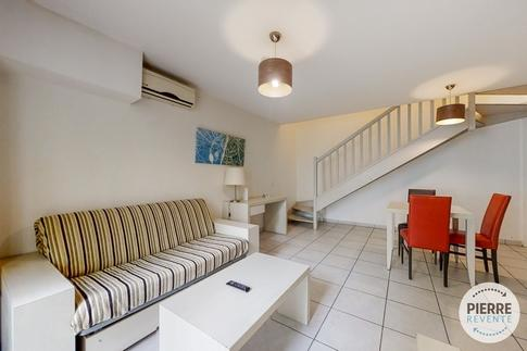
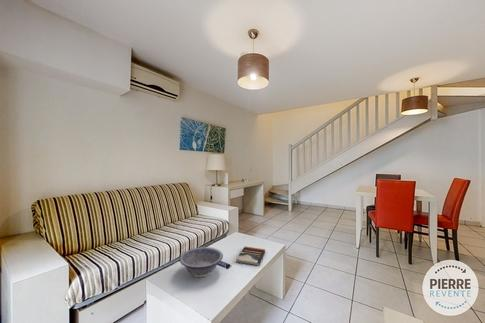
+ decorative bowl [179,246,224,278]
+ book [235,246,266,267]
